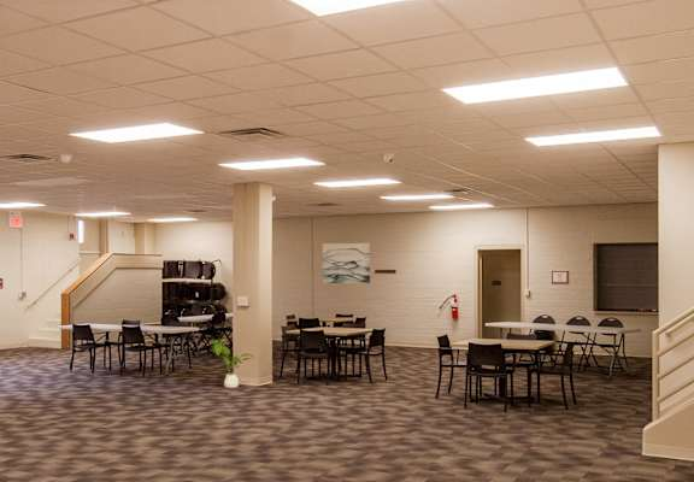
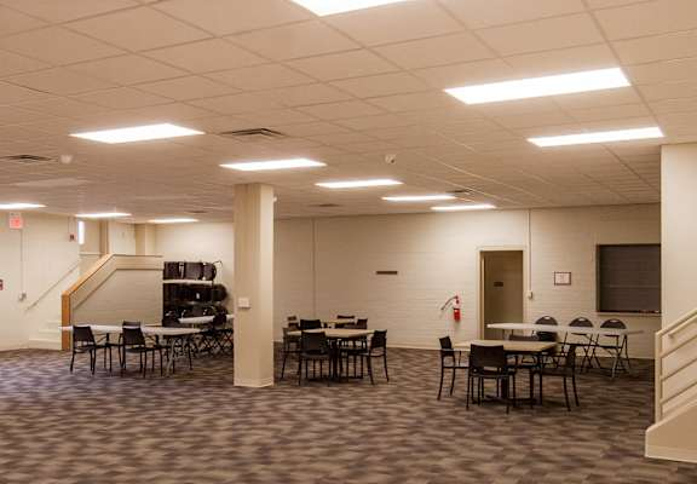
- house plant [207,337,255,389]
- wall art [322,242,371,284]
